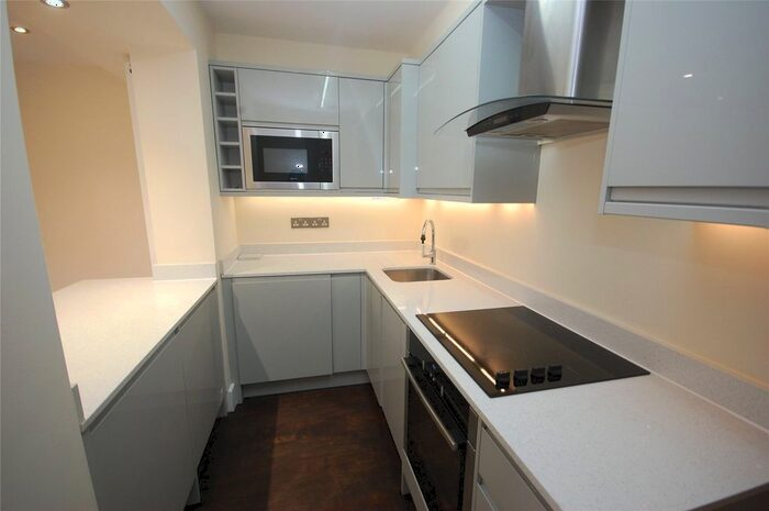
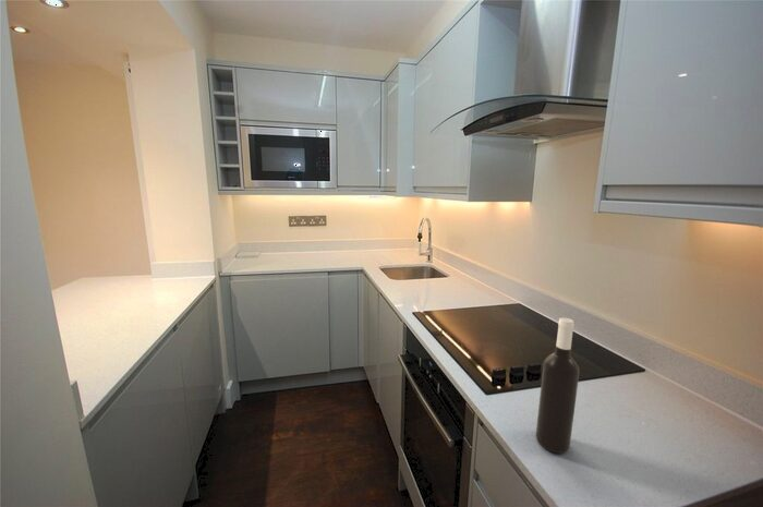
+ wine bottle [535,316,580,455]
